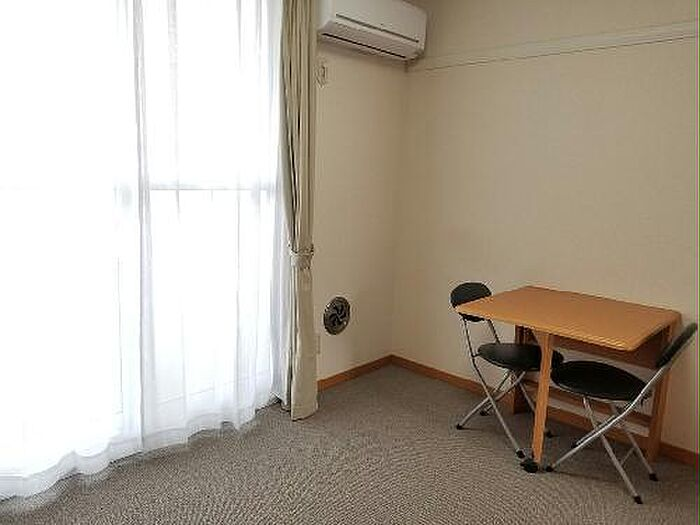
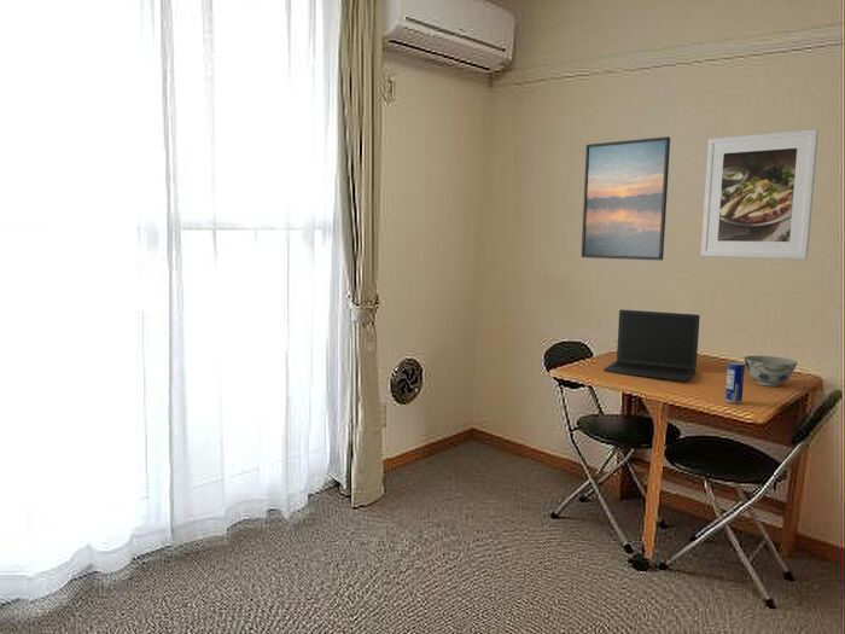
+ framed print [581,135,671,261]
+ bowl [742,355,799,388]
+ beverage can [724,361,746,405]
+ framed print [700,128,820,260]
+ laptop [602,308,701,382]
